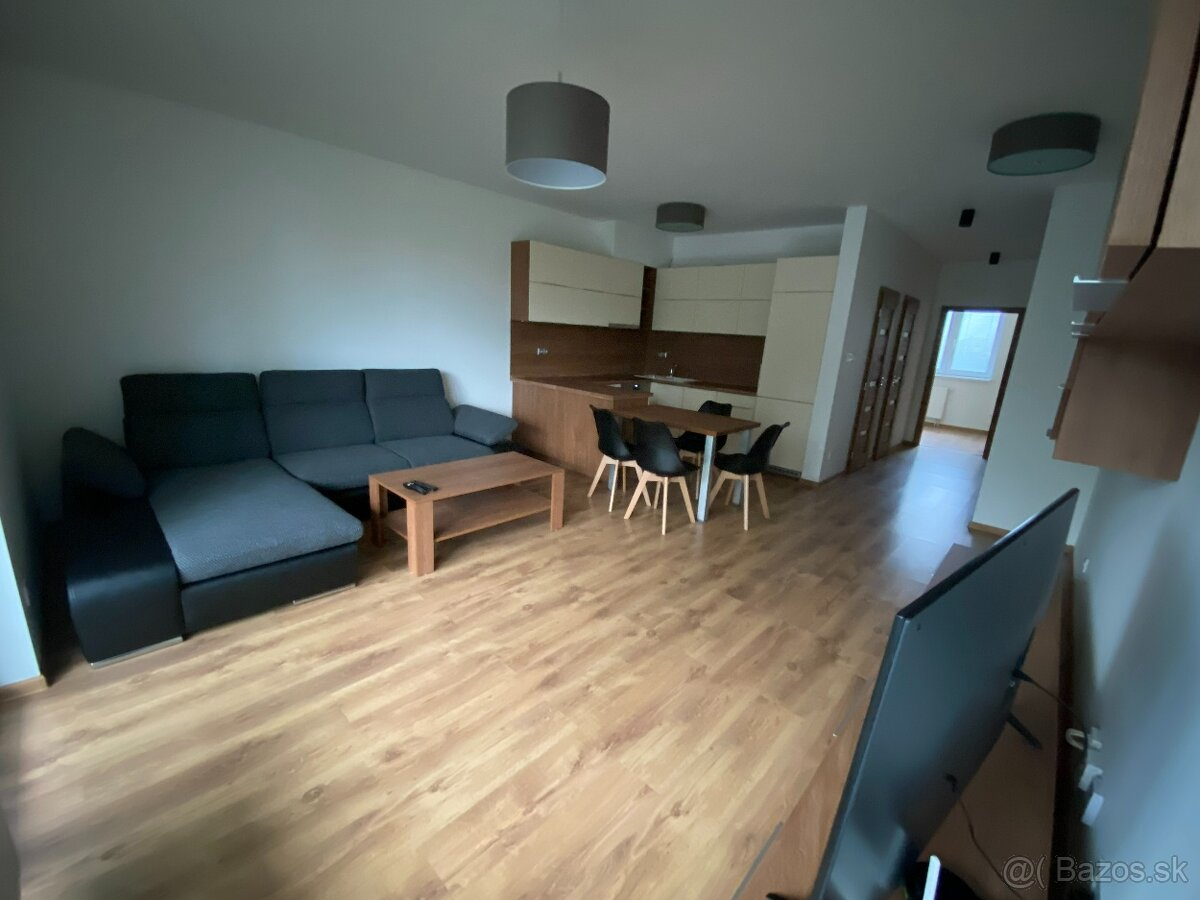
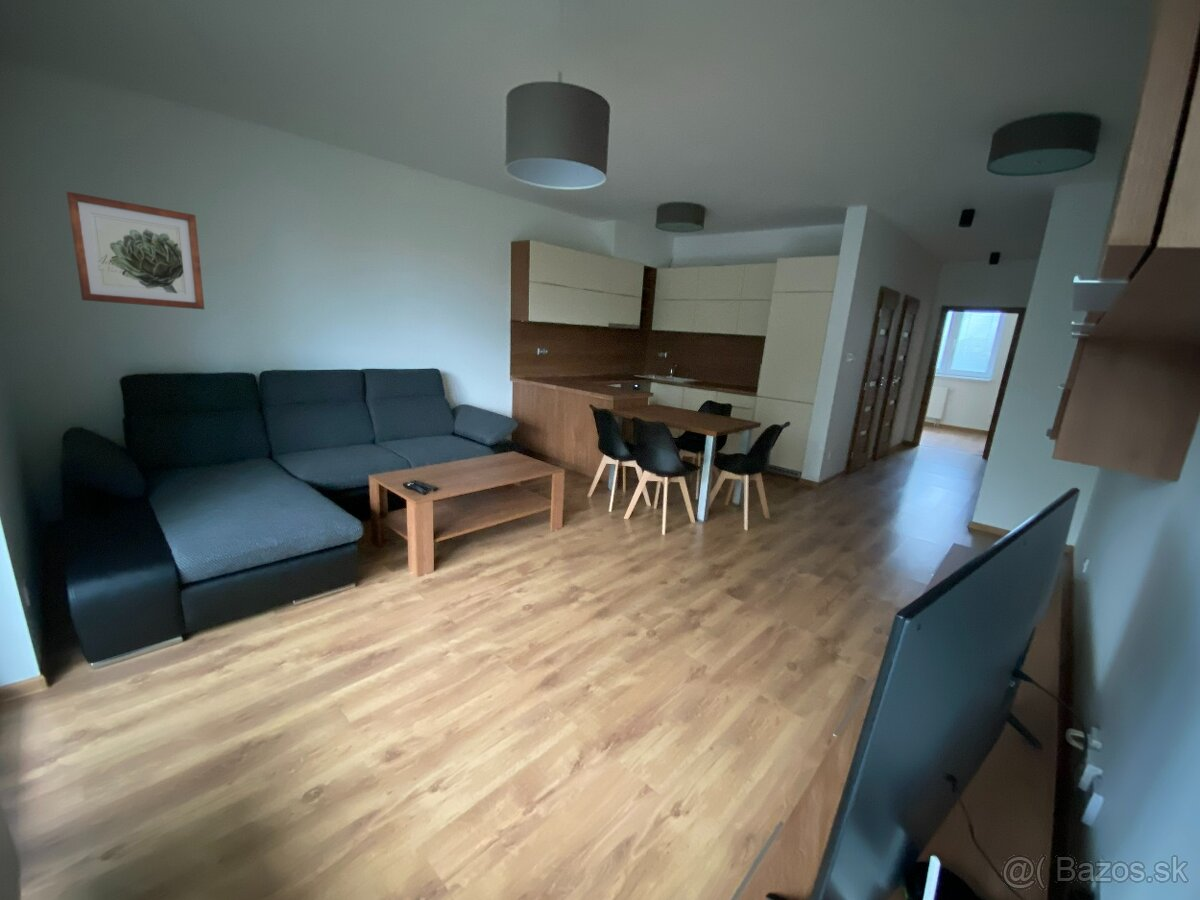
+ wall art [66,191,205,310]
